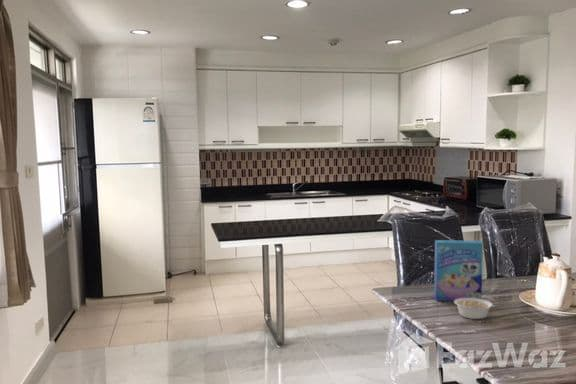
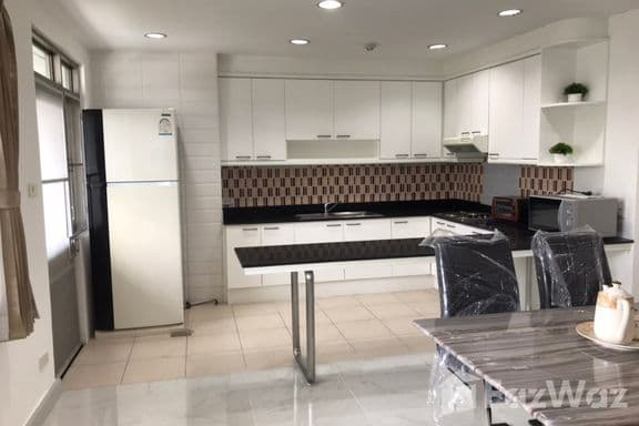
- cereal box [433,239,484,302]
- legume [453,298,500,320]
